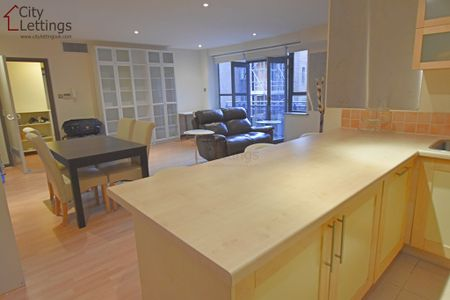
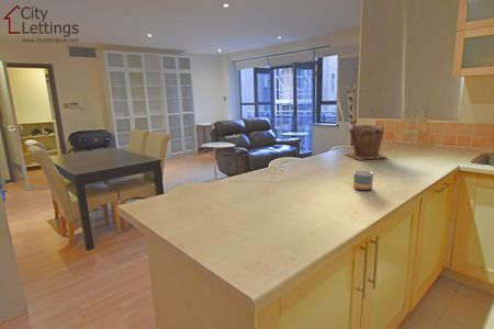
+ mug [352,169,374,192]
+ plant pot [345,123,389,160]
